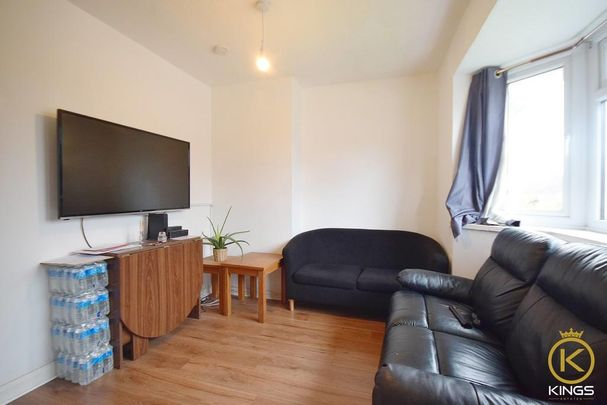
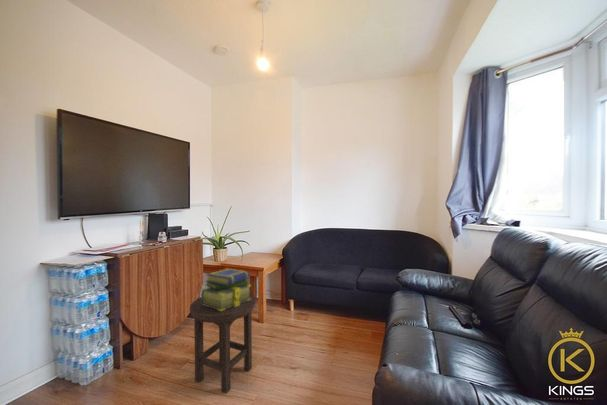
+ stool [189,293,257,394]
+ stack of books [200,268,252,311]
